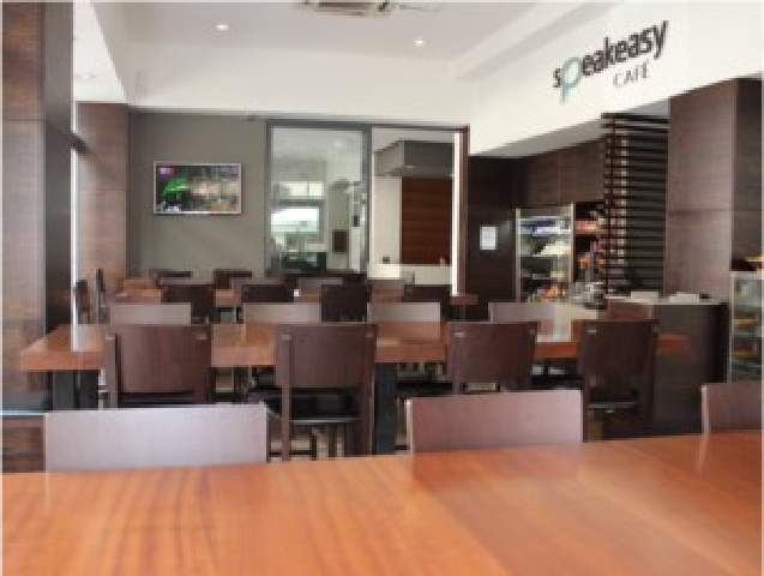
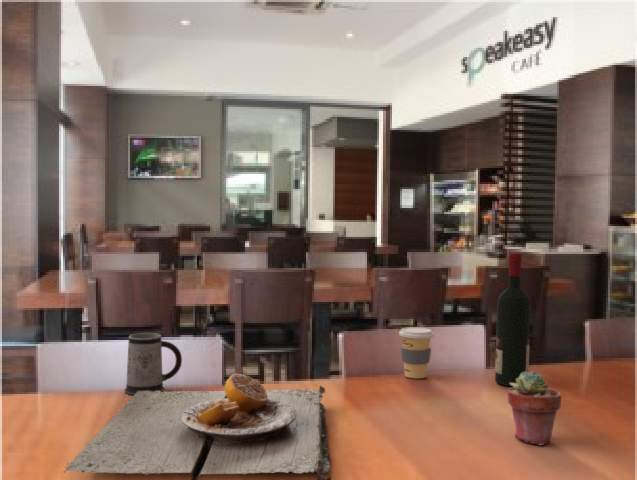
+ coffee cup [398,326,435,379]
+ alcohol [494,252,532,387]
+ potted succulent [506,371,562,446]
+ mug [124,332,183,396]
+ plate [61,373,333,480]
